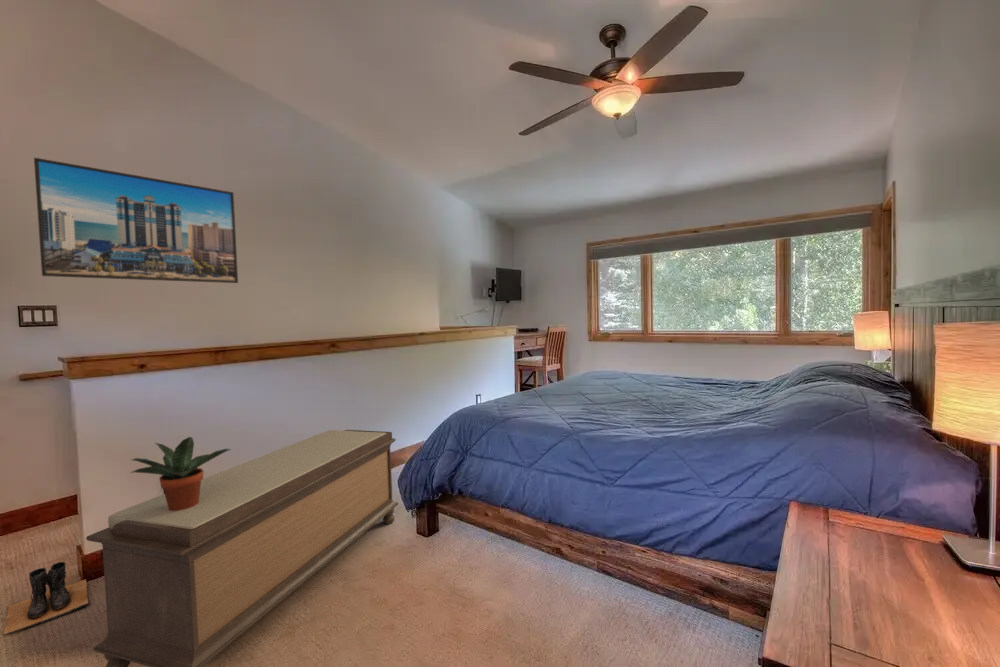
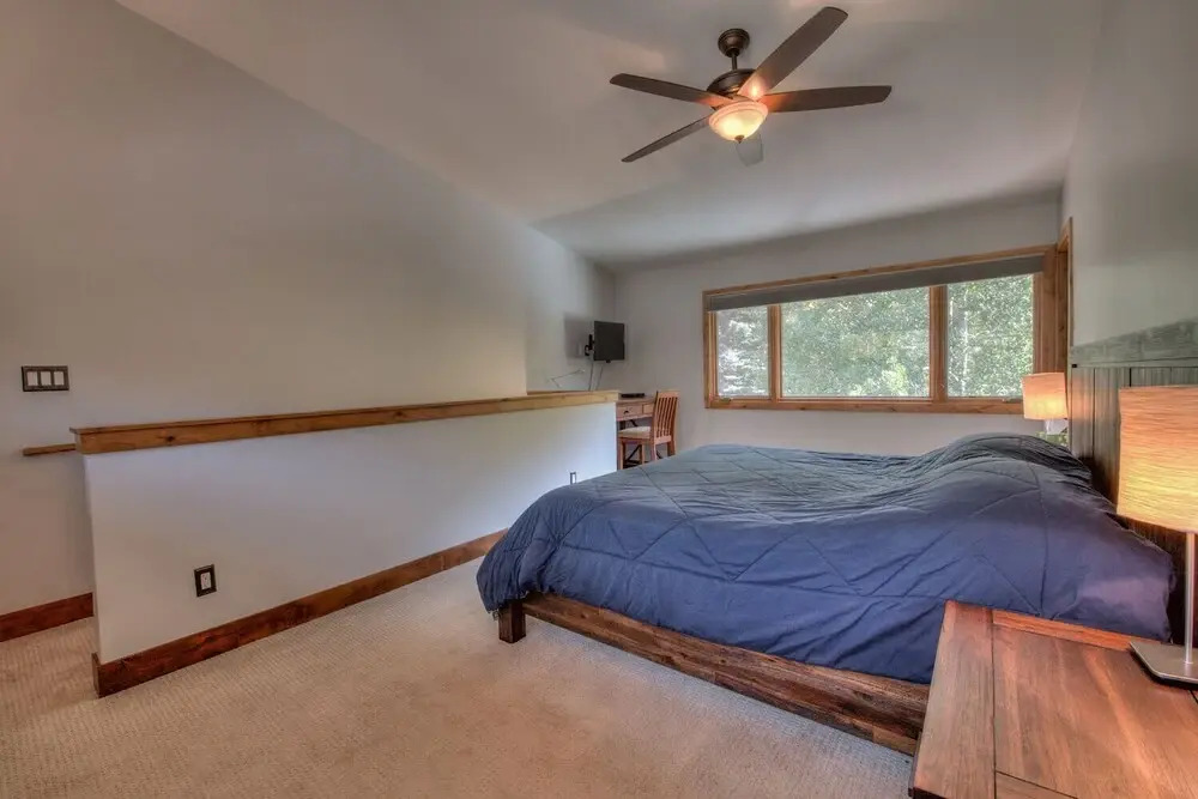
- boots [2,561,90,637]
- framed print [33,157,239,284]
- potted plant [129,436,232,511]
- bench [85,429,399,667]
